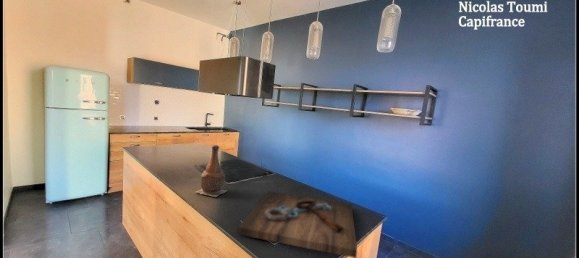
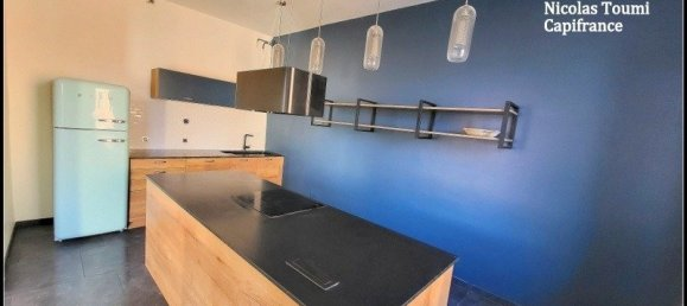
- cutting board [236,190,358,258]
- bottle [195,144,227,198]
